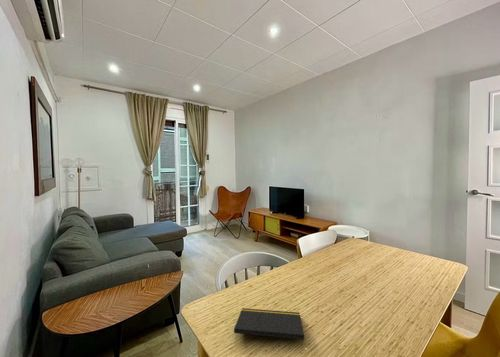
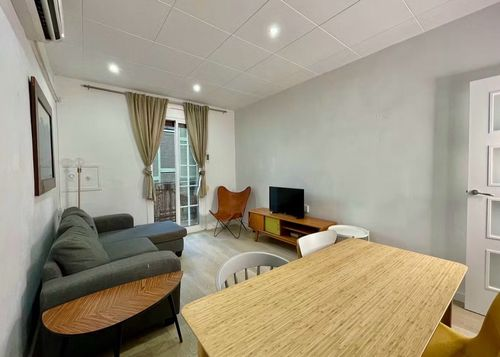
- notepad [233,307,307,347]
